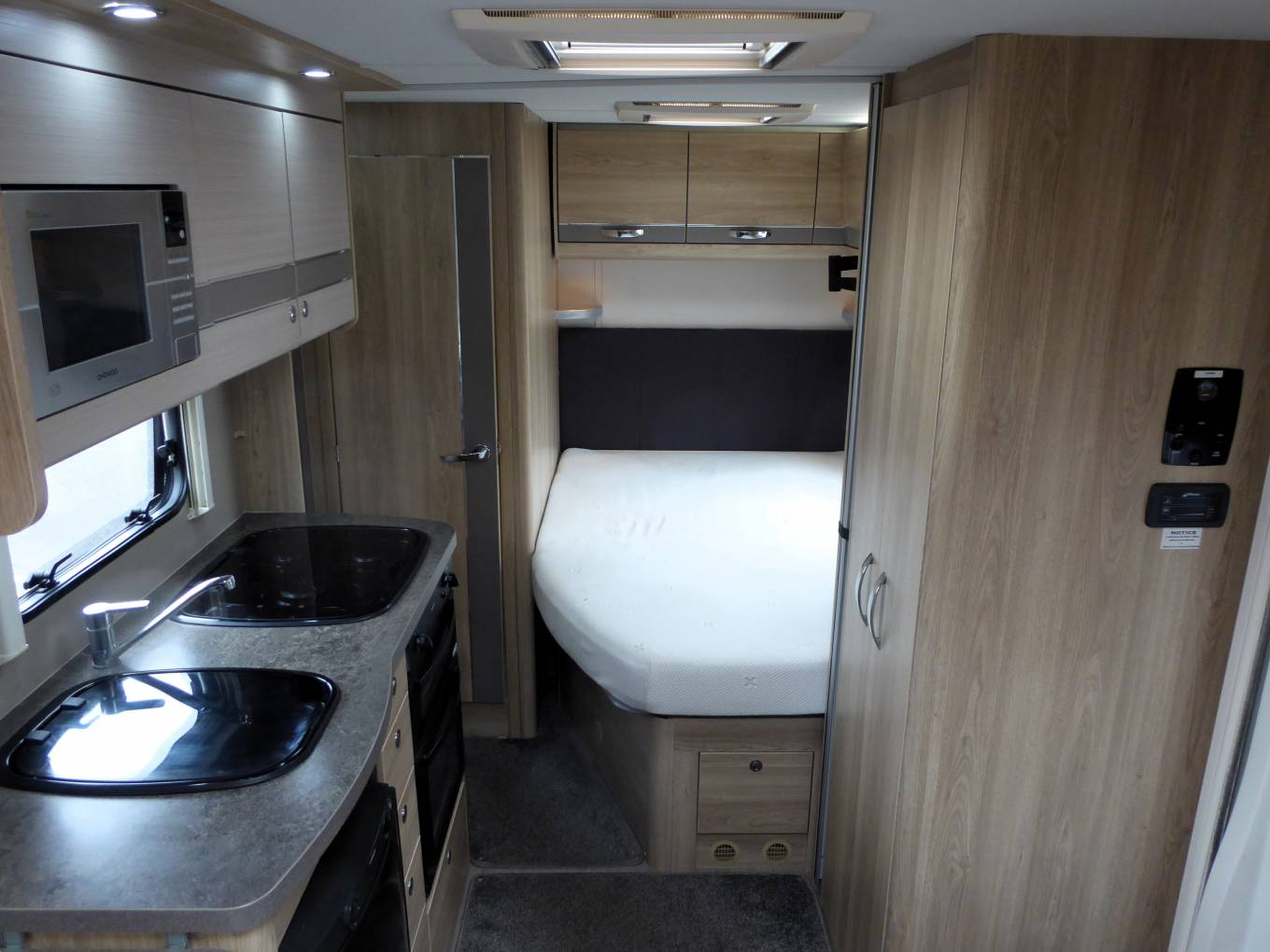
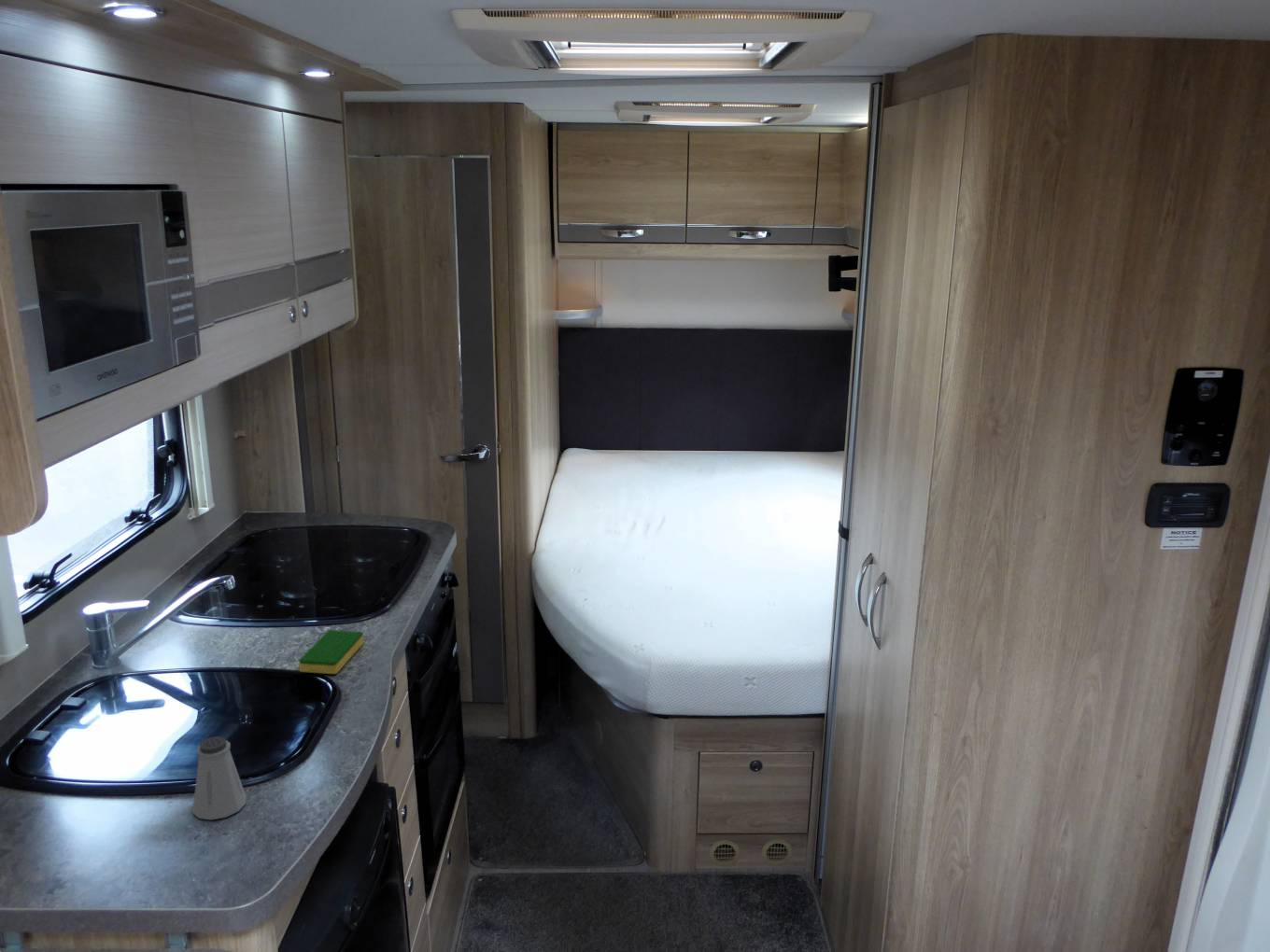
+ dish sponge [298,629,365,675]
+ saltshaker [191,735,247,820]
